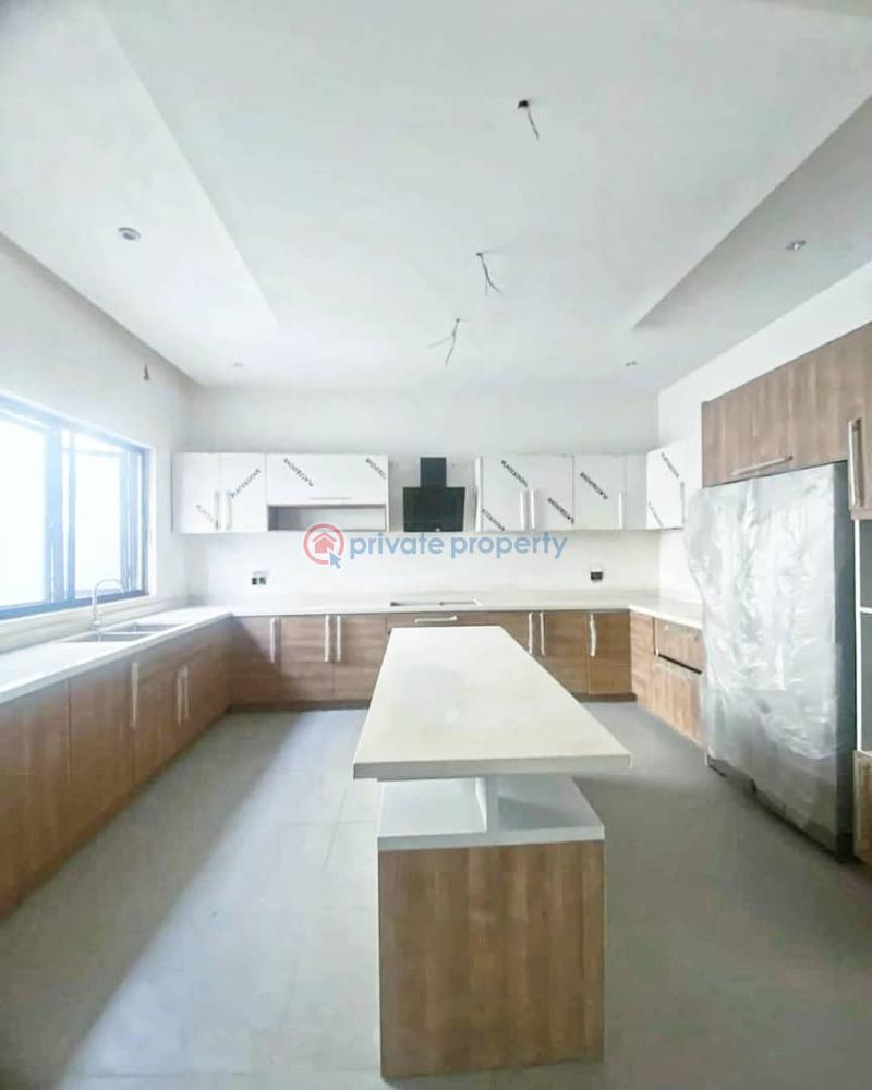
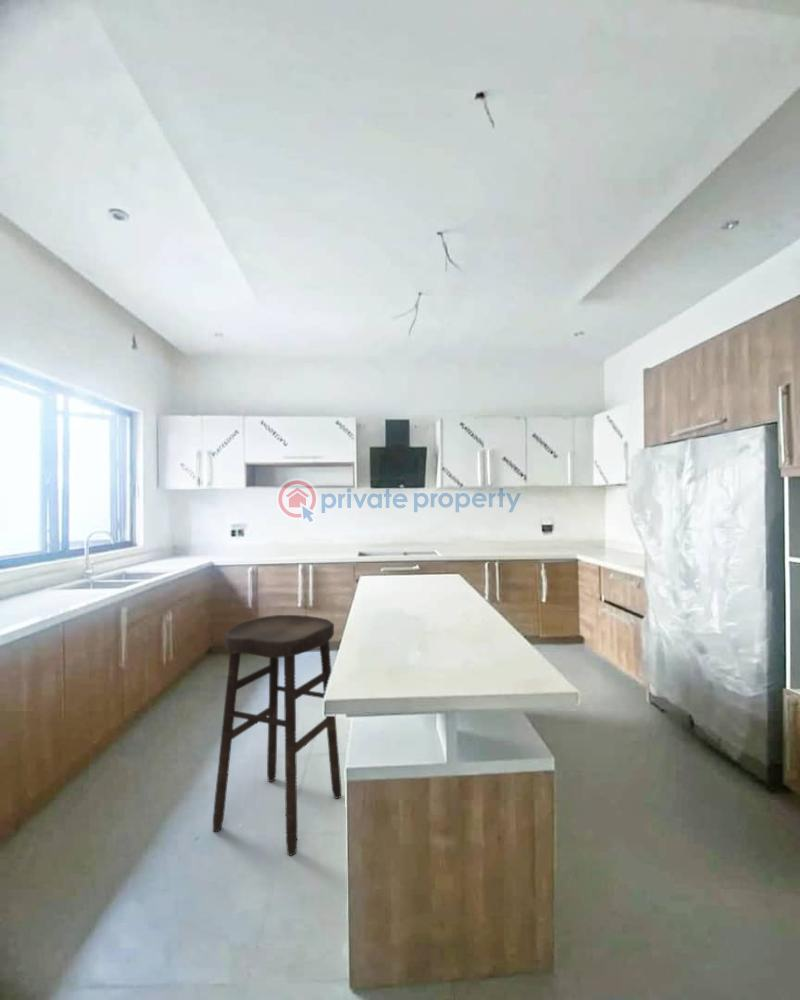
+ stool [212,614,342,857]
